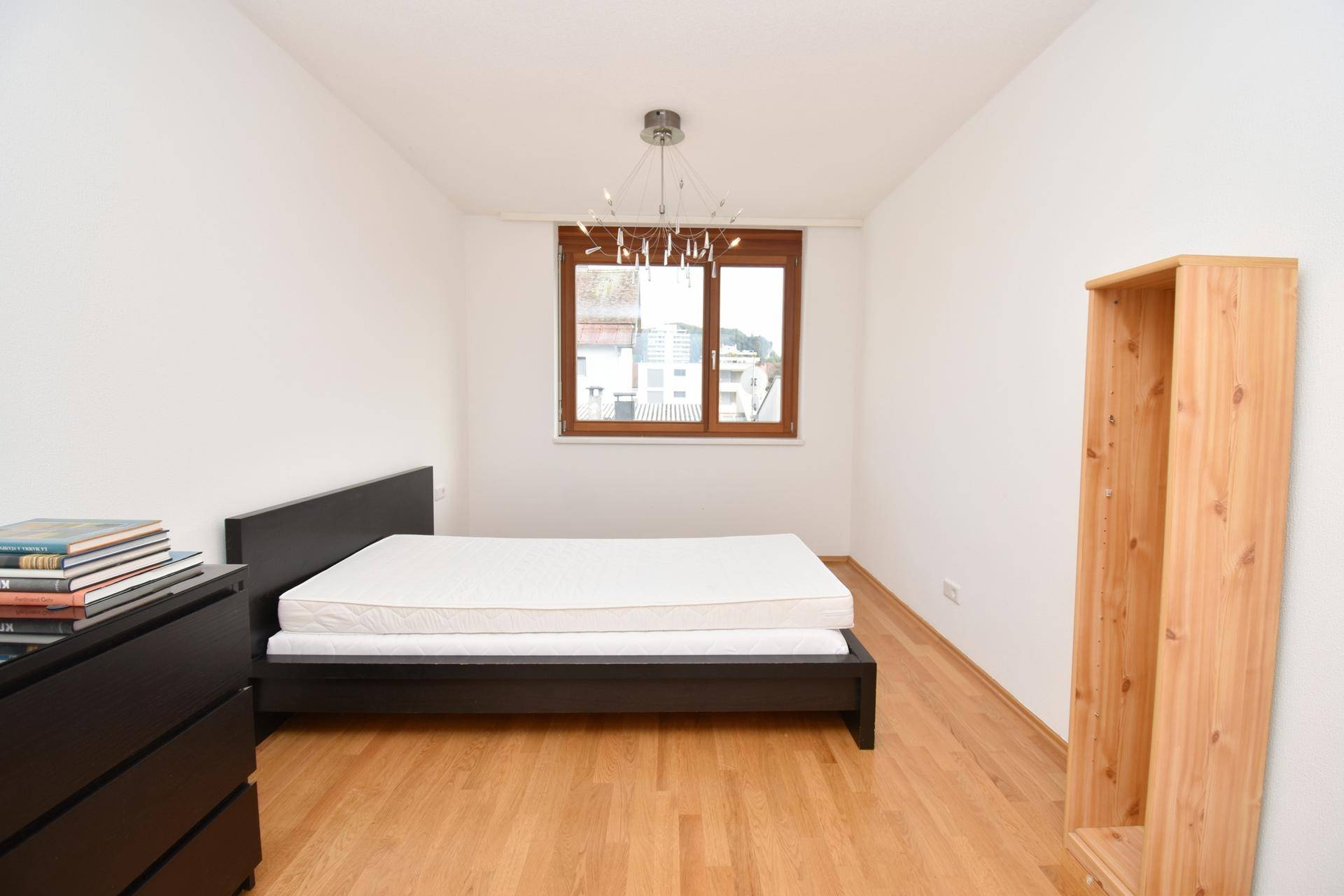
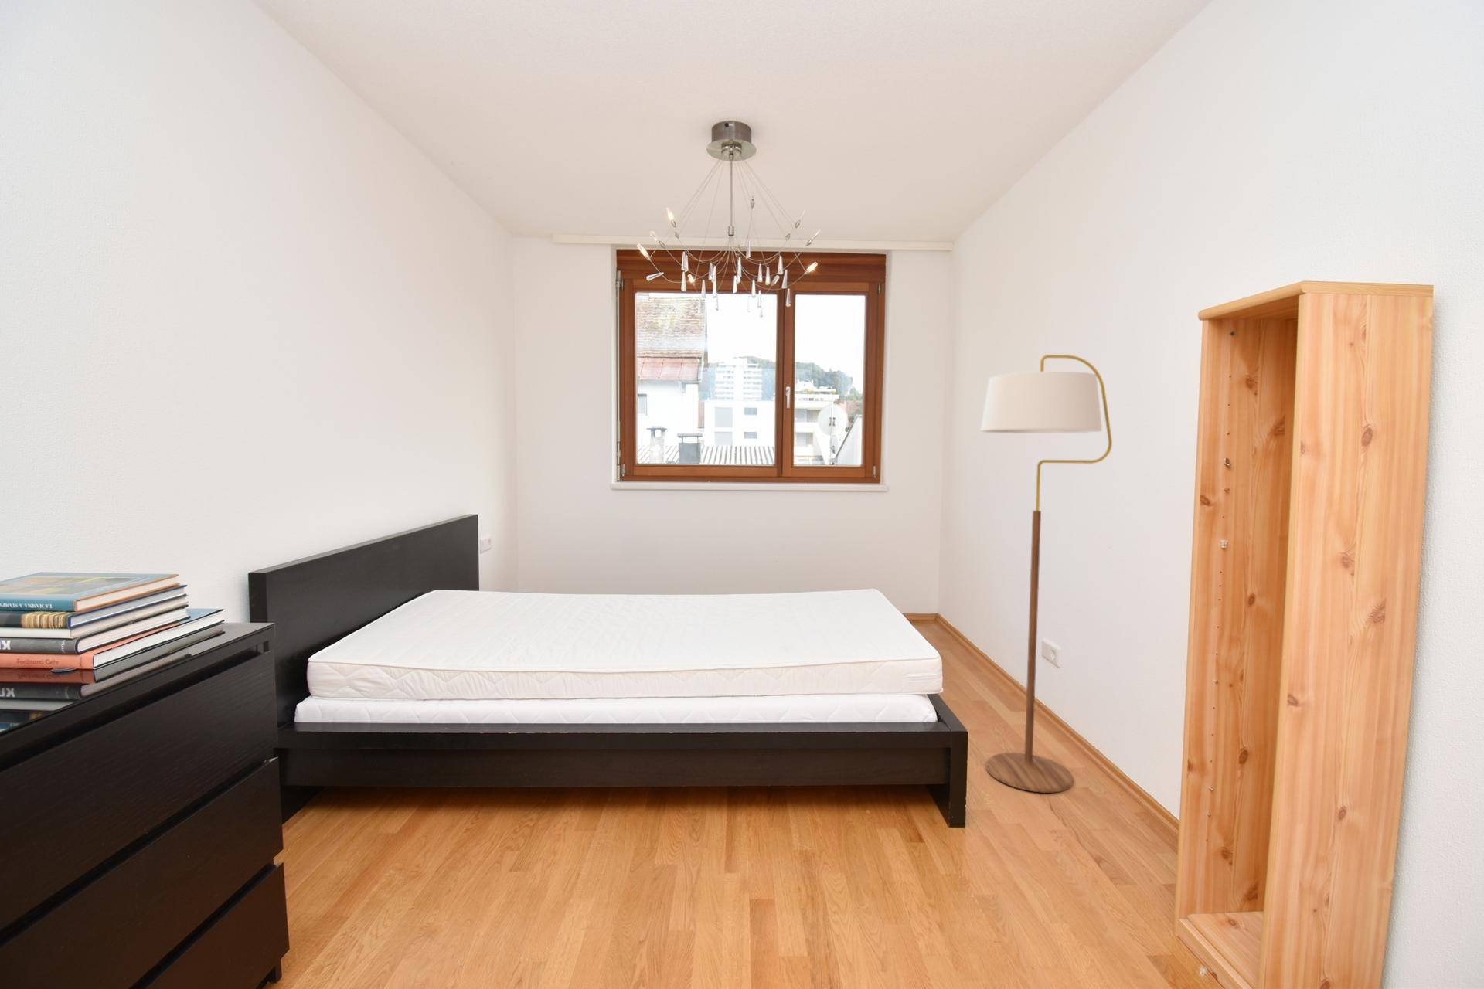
+ floor lamp [981,354,1113,794]
